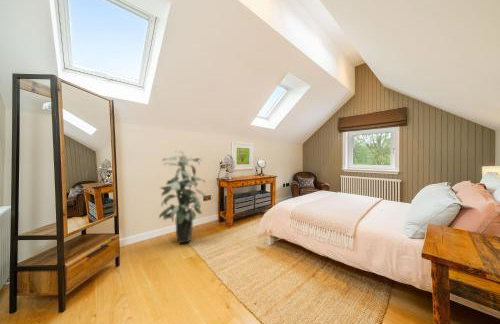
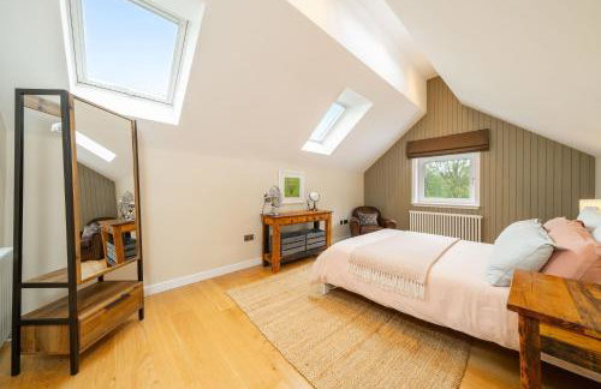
- indoor plant [158,149,207,244]
